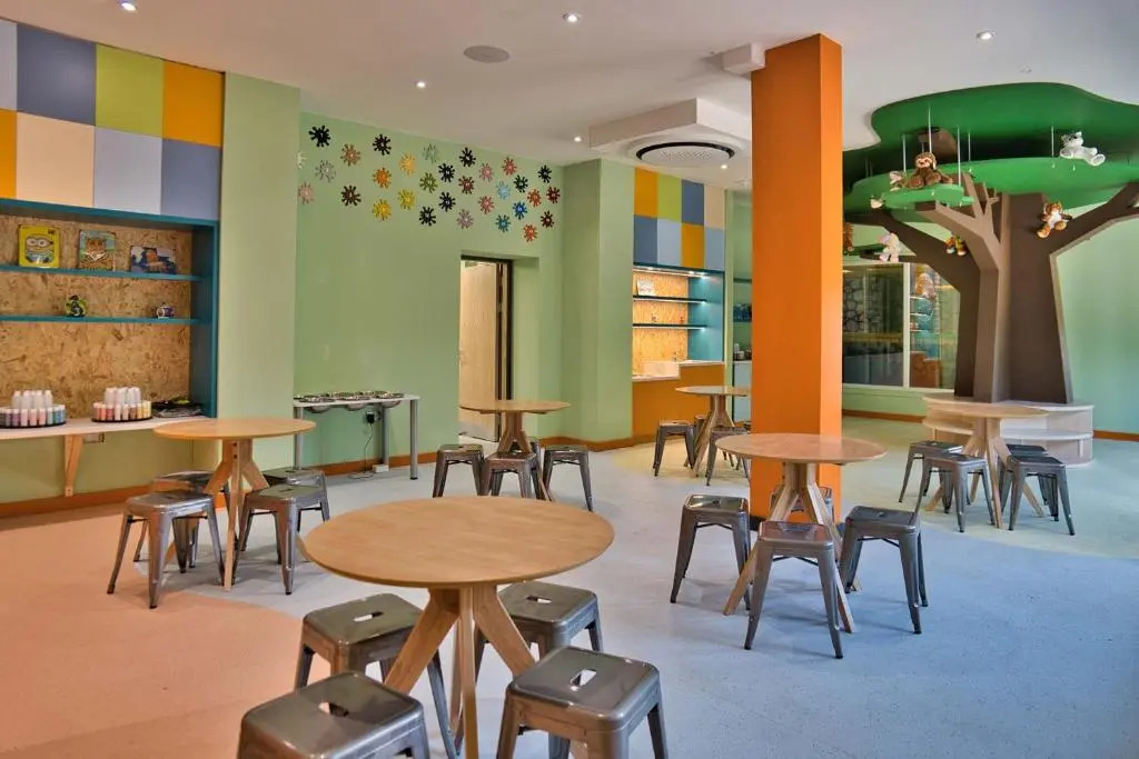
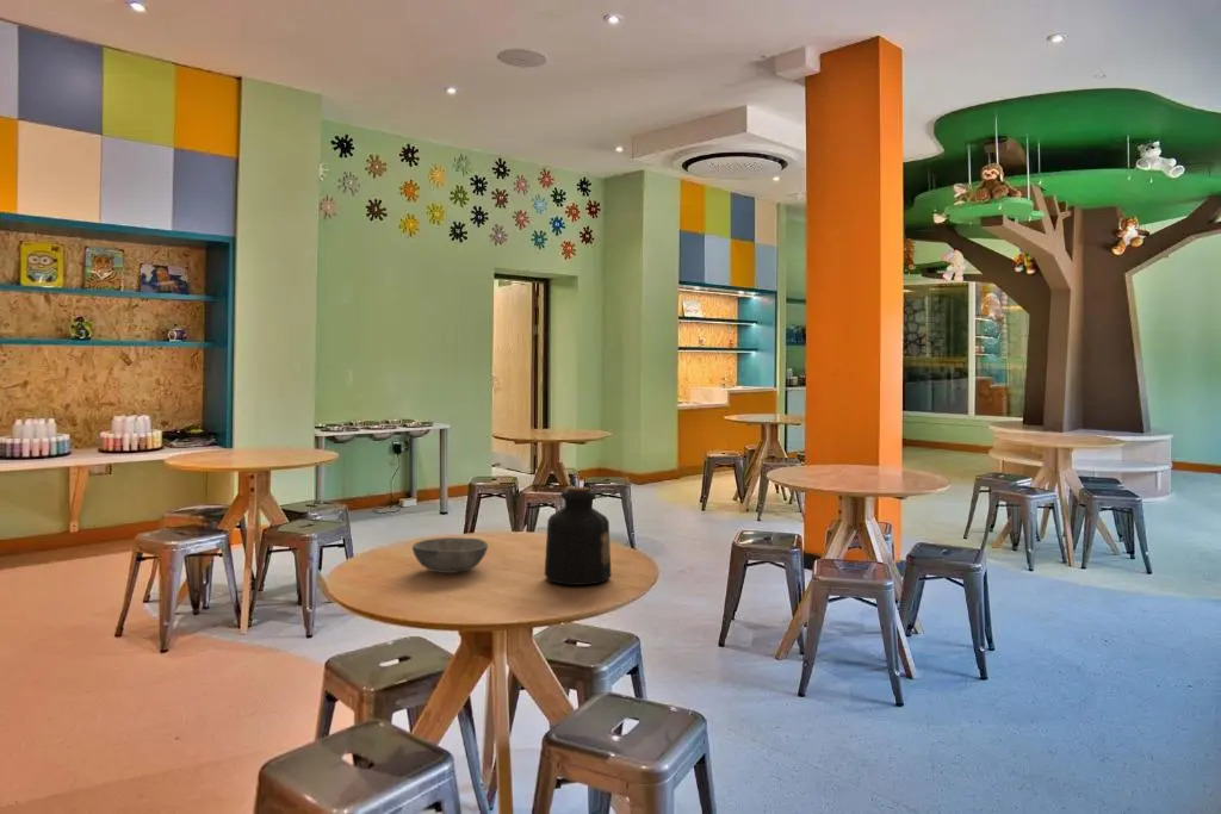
+ bottle [544,486,613,586]
+ bowl [411,536,489,574]
